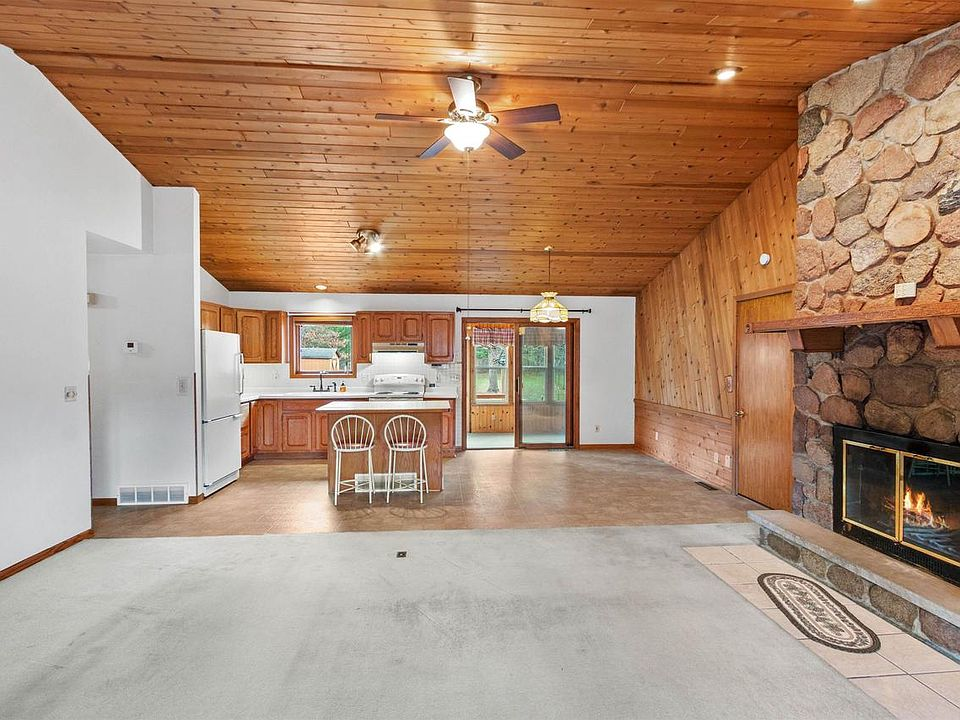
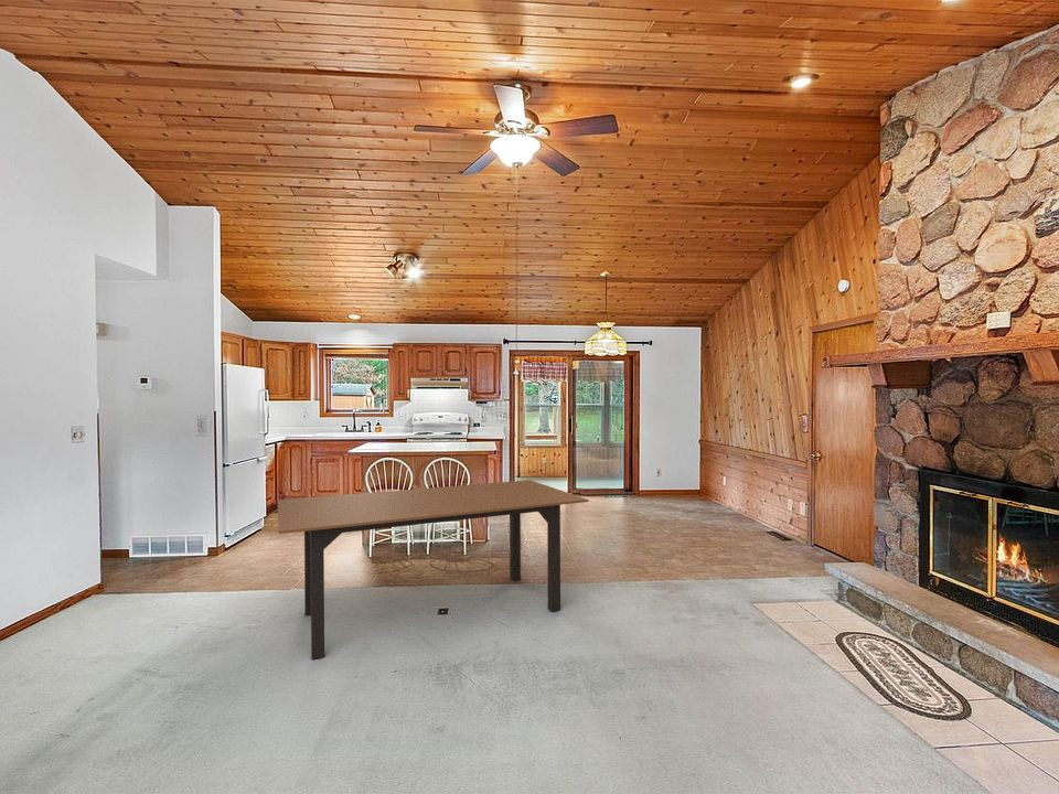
+ dining table [277,479,590,661]
